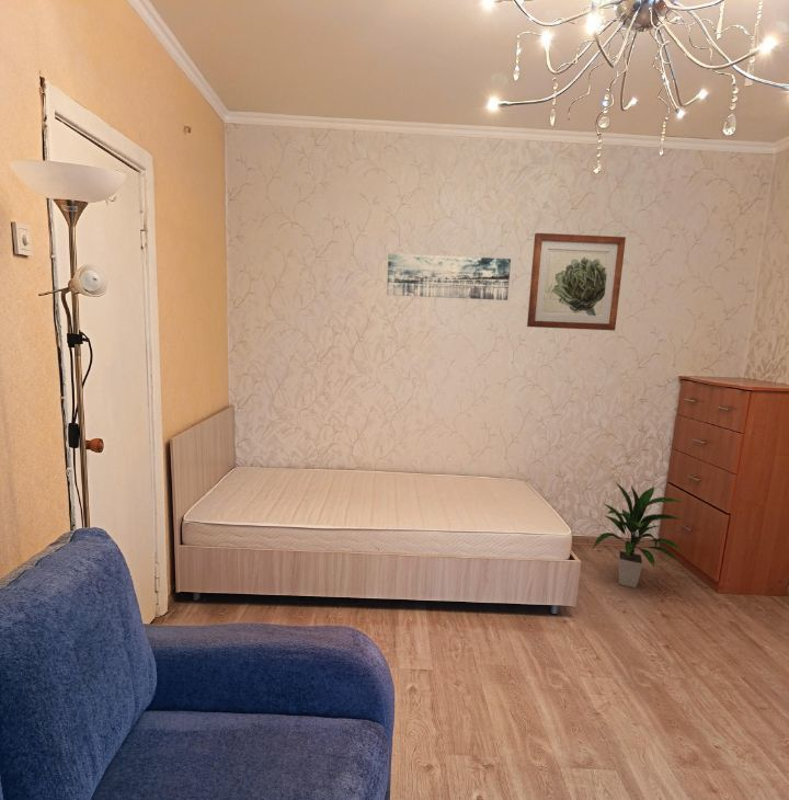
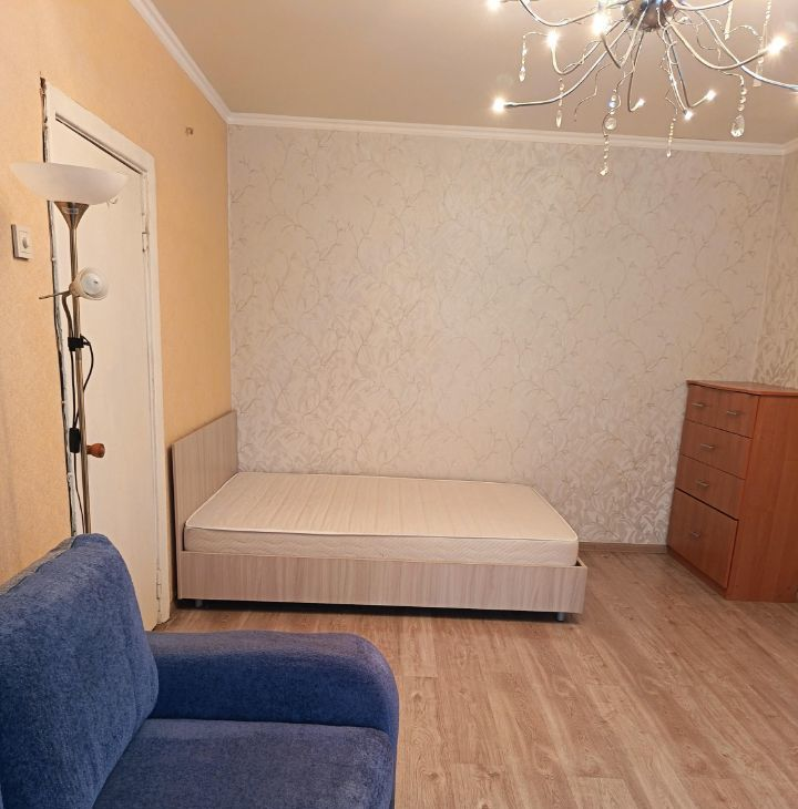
- wall art [526,232,627,331]
- wall art [386,252,512,301]
- indoor plant [591,479,683,588]
